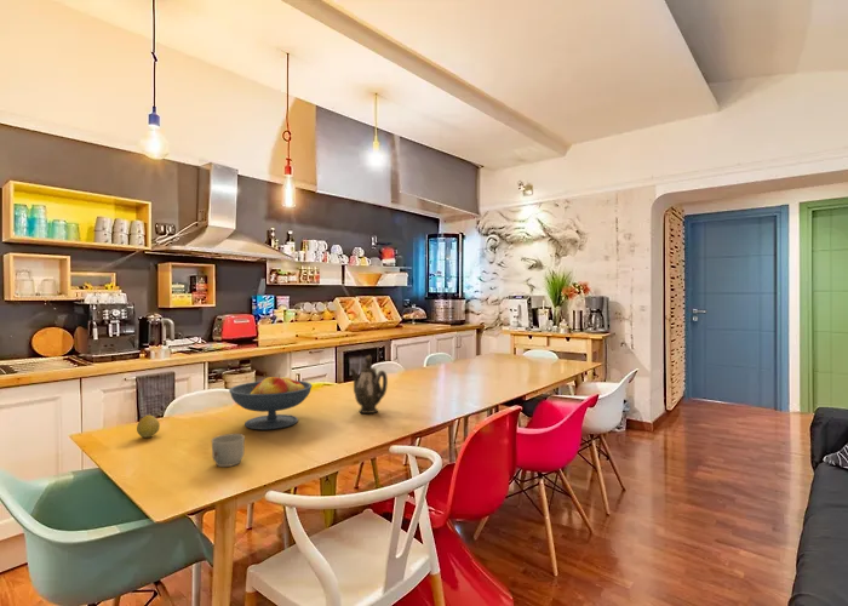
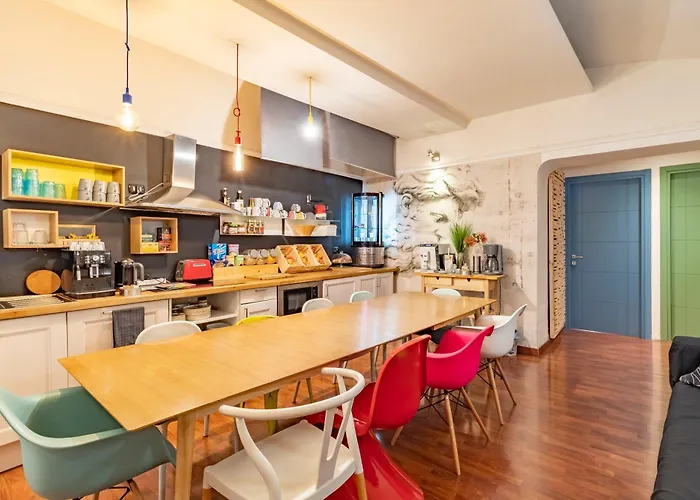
- teapot [349,354,389,415]
- mug [211,433,246,468]
- pear [136,413,161,439]
- fruit bowl [228,373,314,430]
